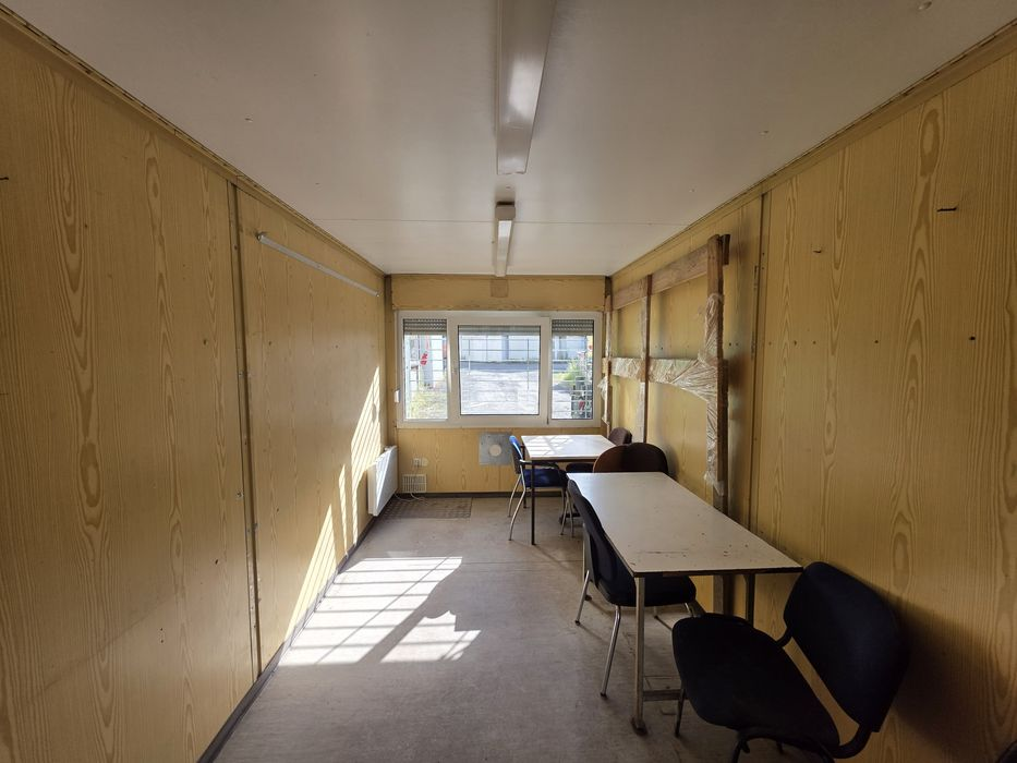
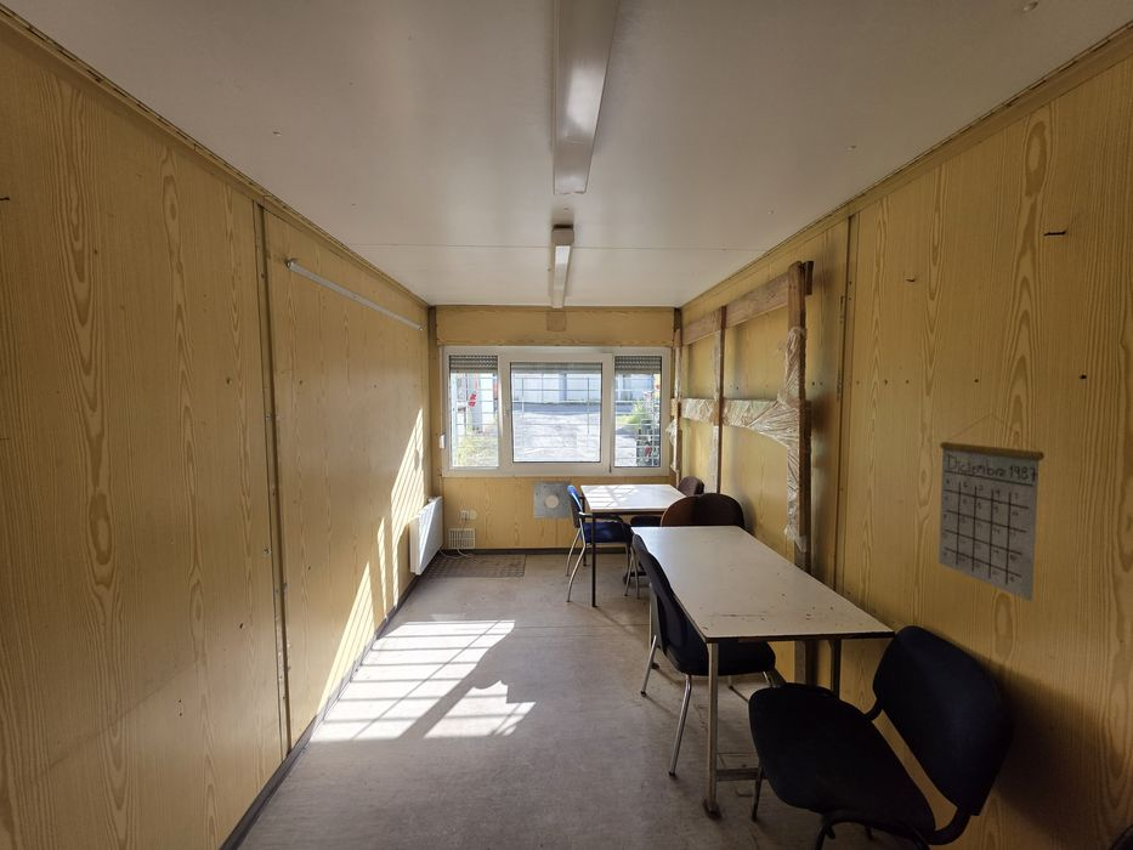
+ calendar [937,413,1046,602]
